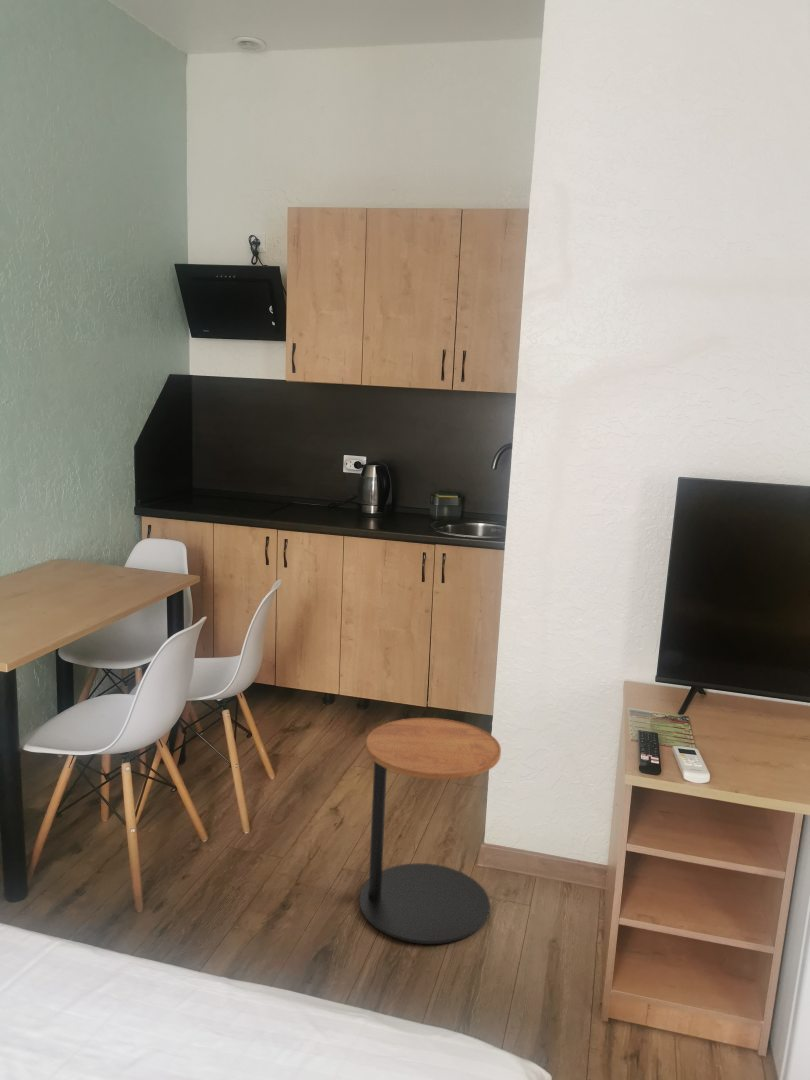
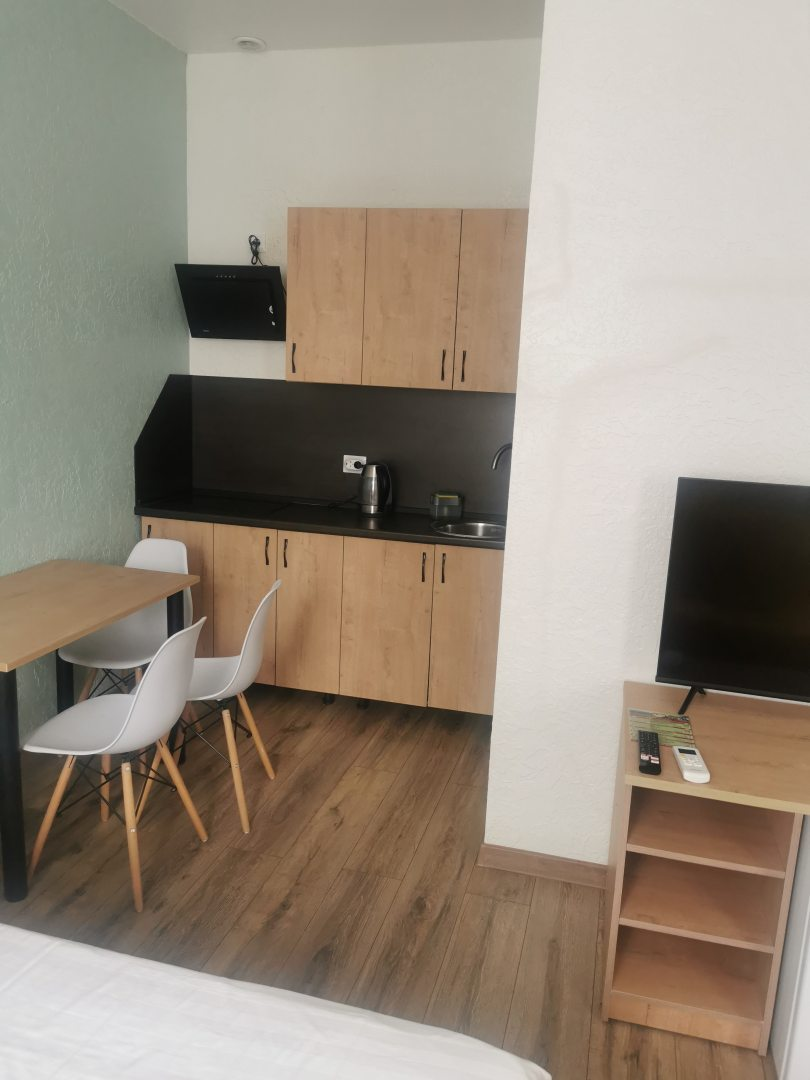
- side table [359,717,502,945]
